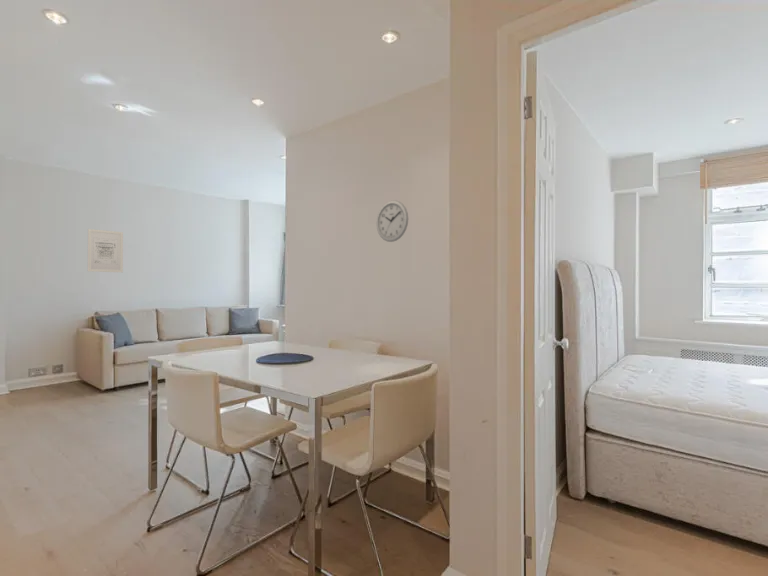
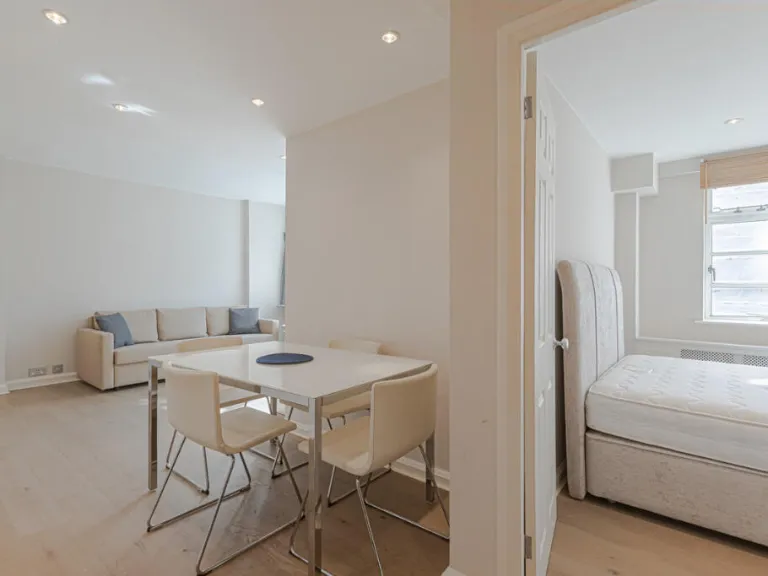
- wall clock [376,199,409,243]
- wall art [87,228,124,273]
